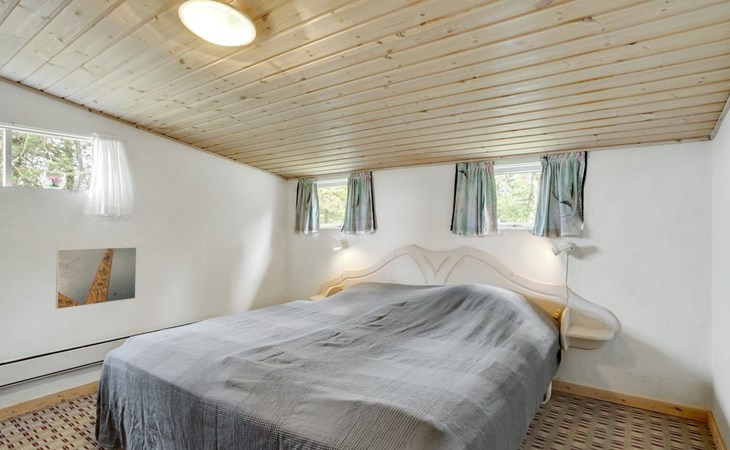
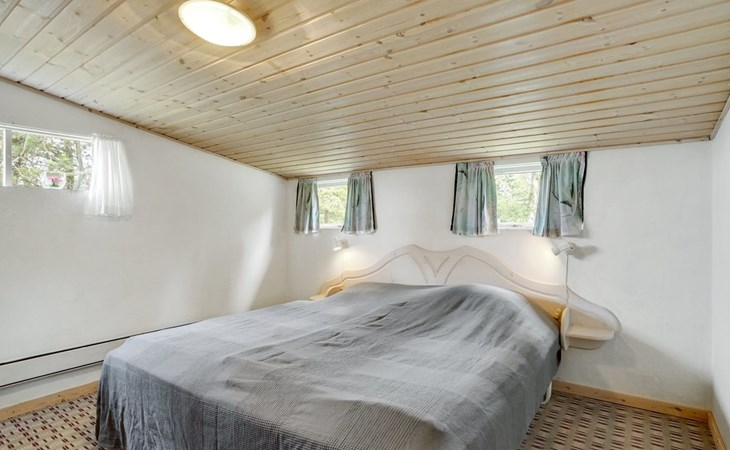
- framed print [55,246,138,310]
